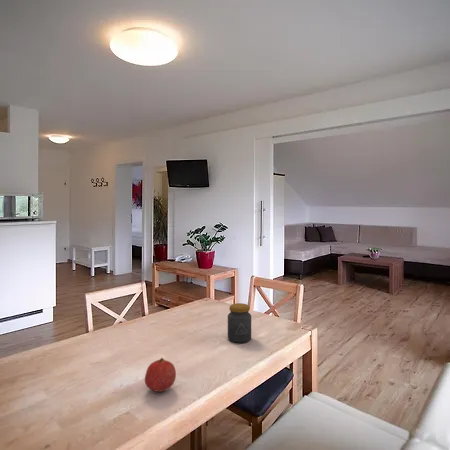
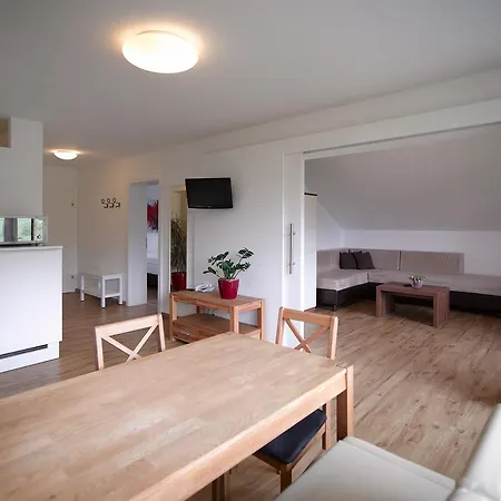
- jar [227,302,252,344]
- fruit [144,357,177,393]
